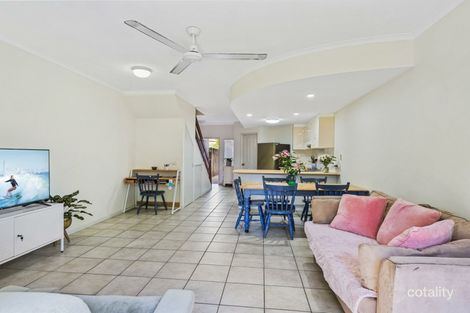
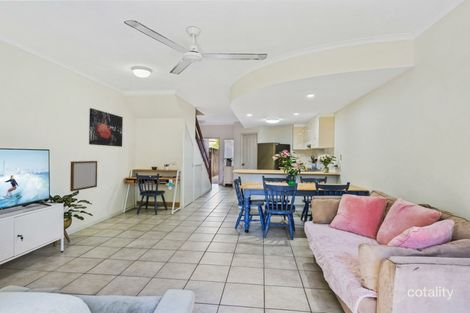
+ wall art [88,107,124,148]
+ writing board [69,160,98,192]
